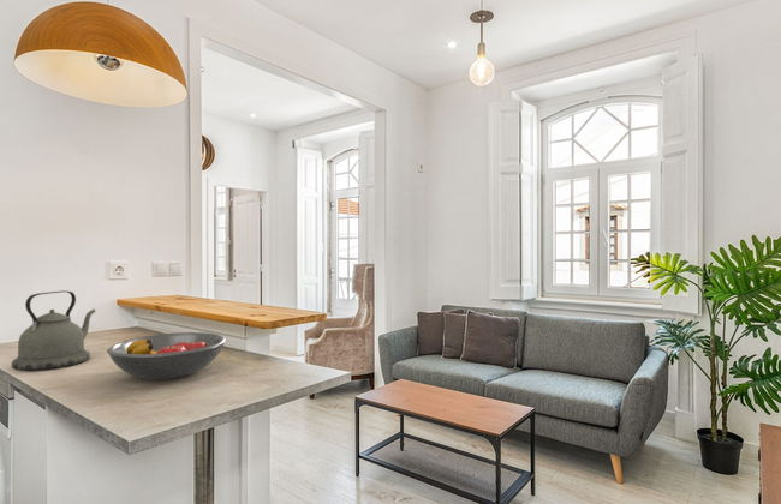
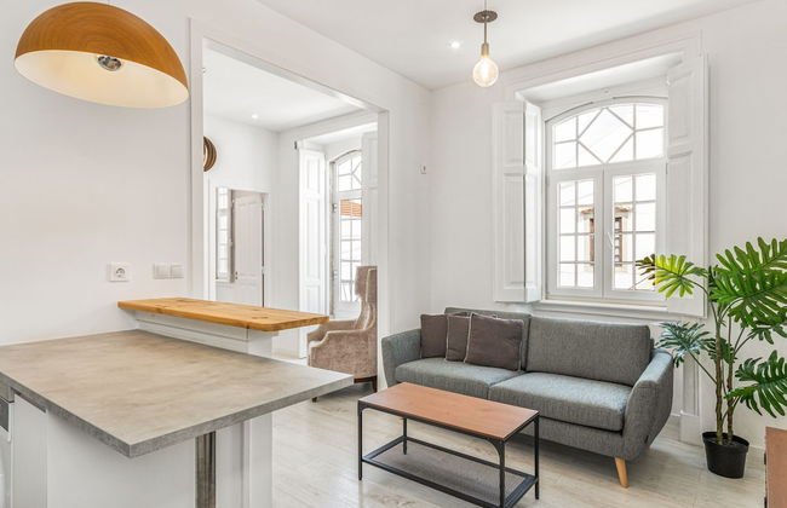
- kettle [10,290,96,372]
- fruit bowl [106,331,227,380]
